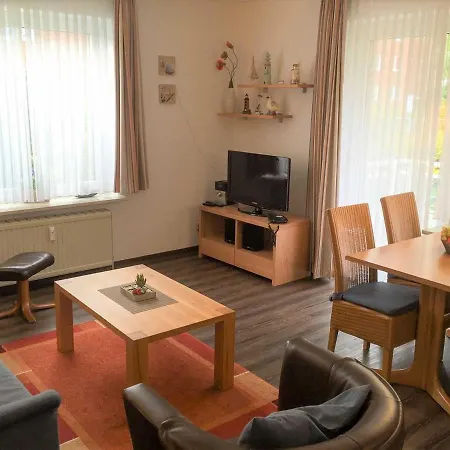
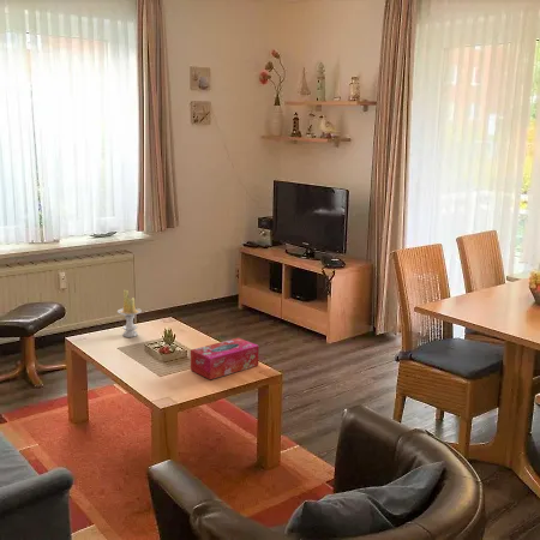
+ candle [116,289,143,338]
+ tissue box [190,337,260,380]
